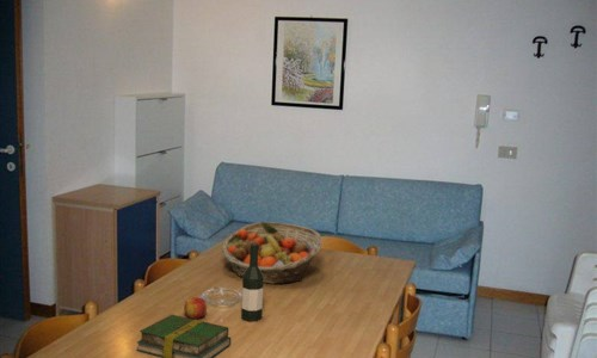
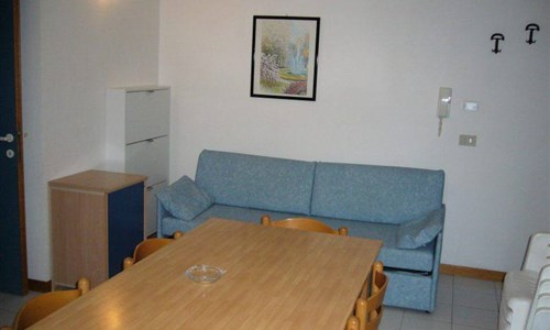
- fruit basket [221,221,324,285]
- book [135,314,232,358]
- wine bottle [240,242,264,322]
- apple [183,296,208,320]
